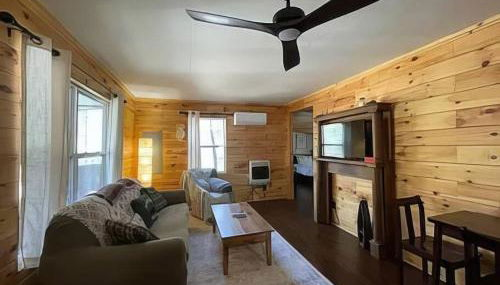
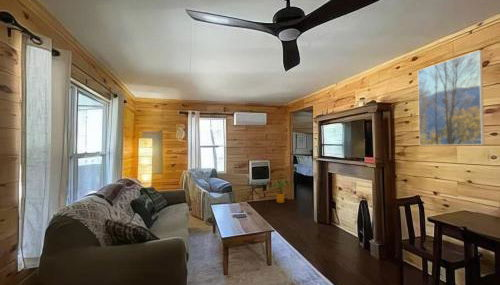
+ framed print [417,49,485,146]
+ house plant [269,179,295,204]
